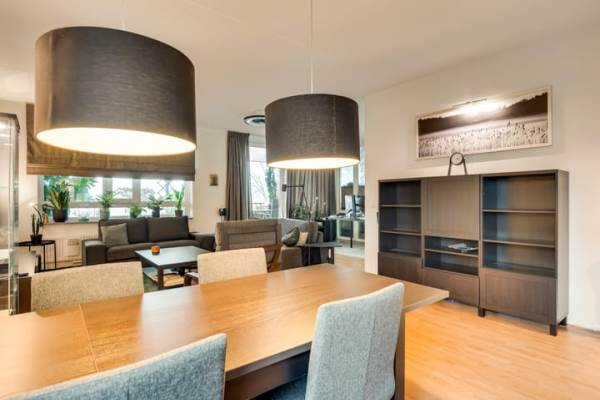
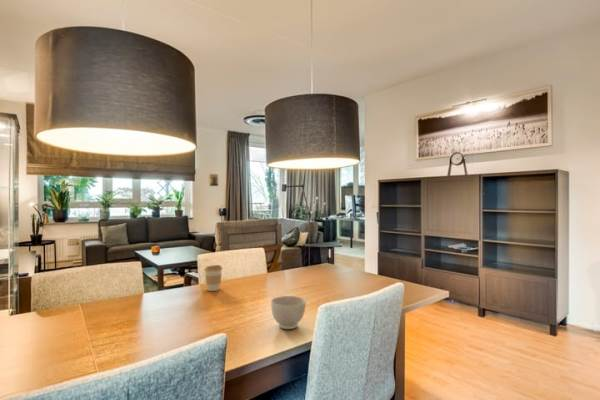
+ coffee cup [203,264,223,292]
+ bowl [270,295,307,330]
